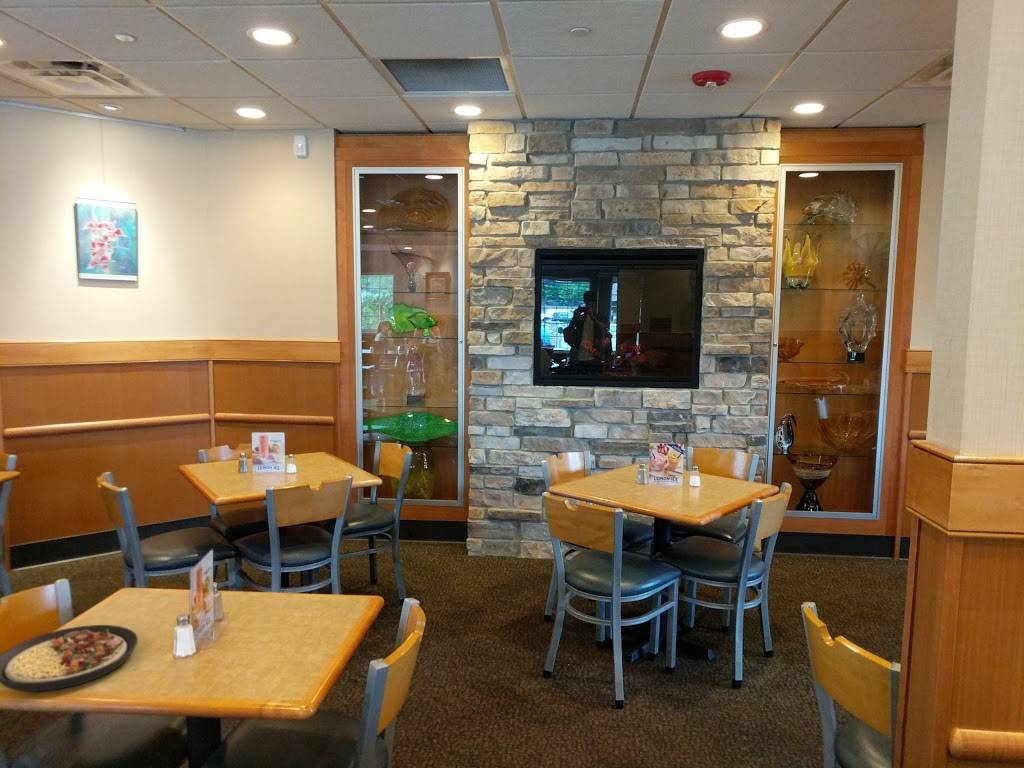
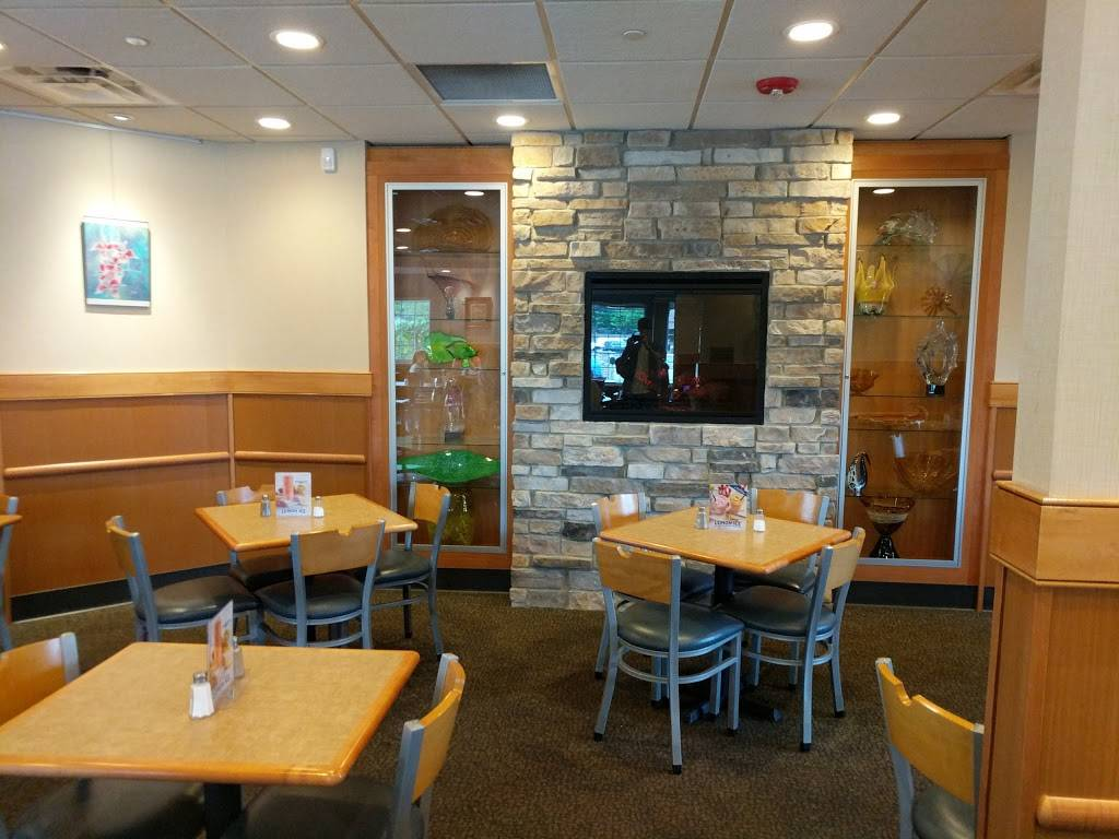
- plate [0,624,139,692]
